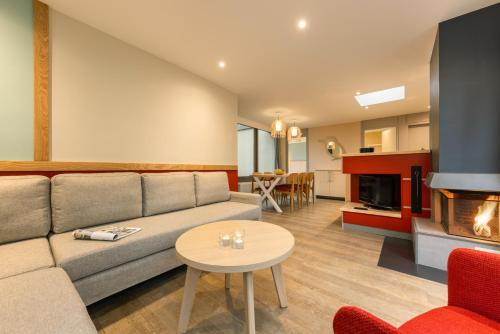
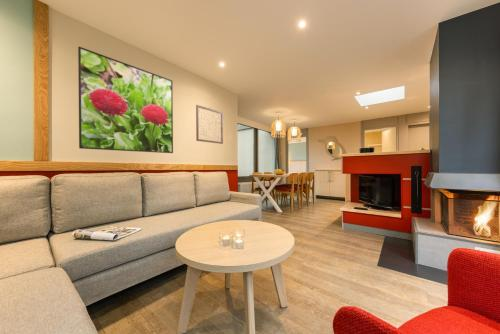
+ wall art [195,104,224,145]
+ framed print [77,46,174,154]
